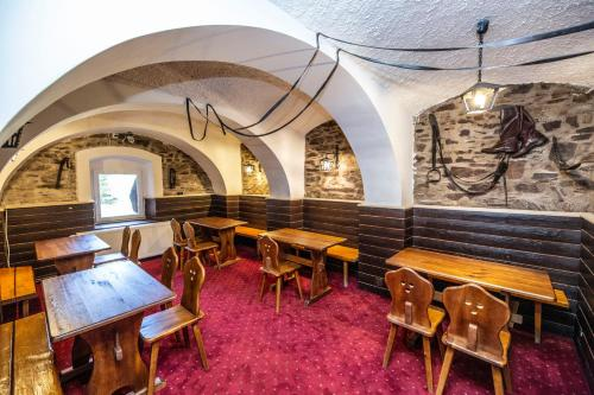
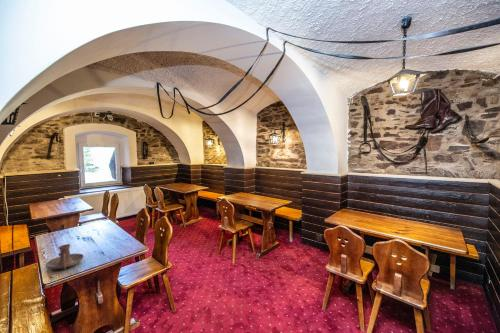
+ candle holder [45,243,84,270]
